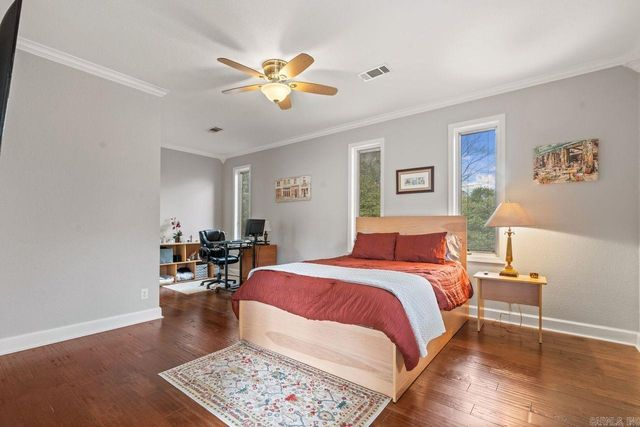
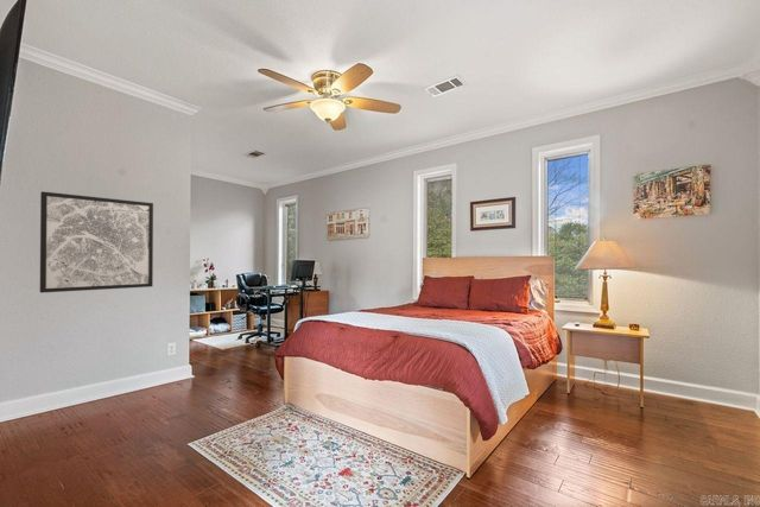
+ wall art [39,190,154,293]
